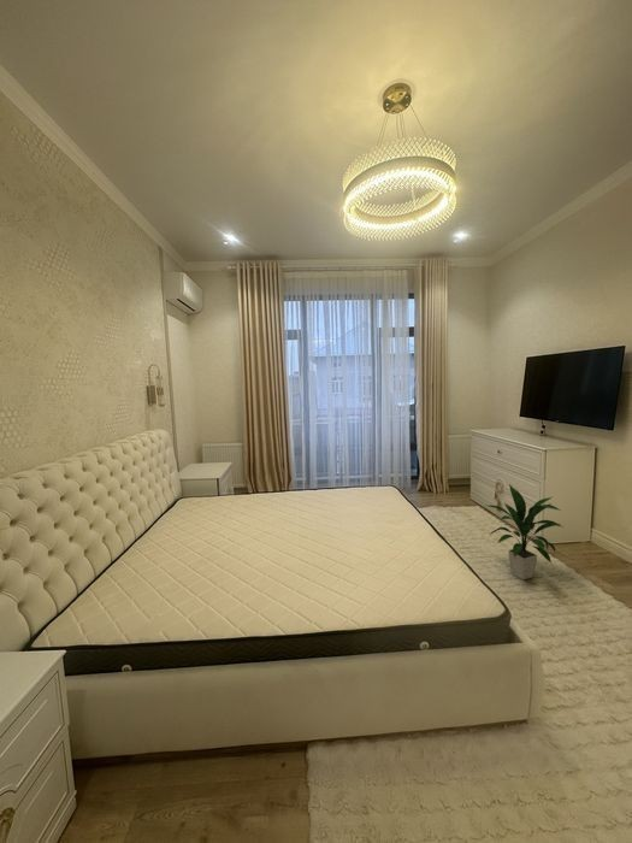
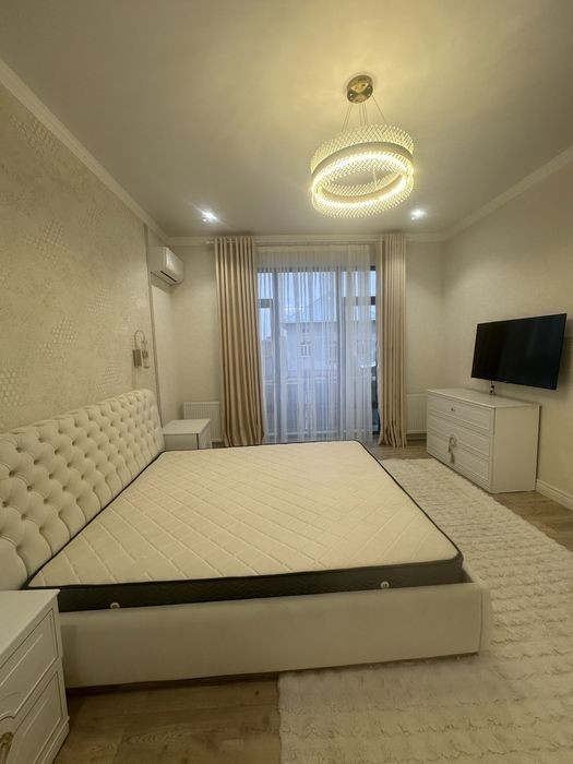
- indoor plant [486,483,565,580]
